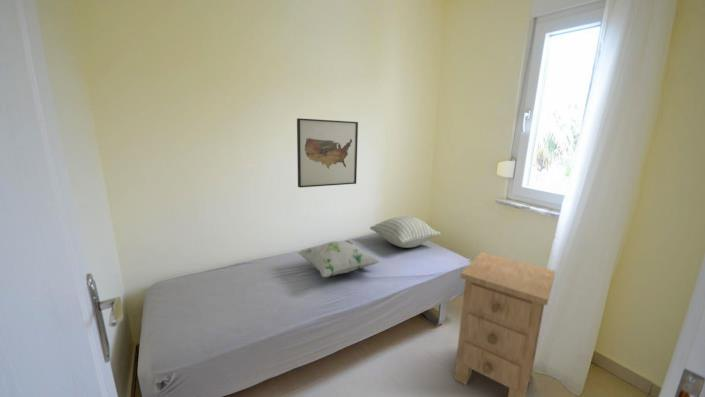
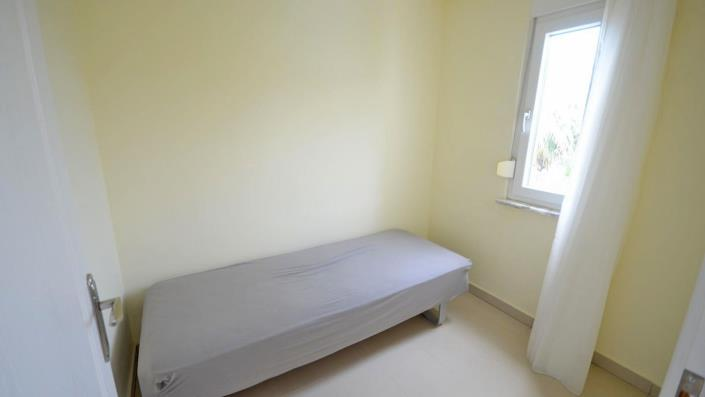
- wall art [296,117,359,189]
- decorative pillow [297,239,382,278]
- nightstand [453,251,556,397]
- pillow [369,215,442,249]
